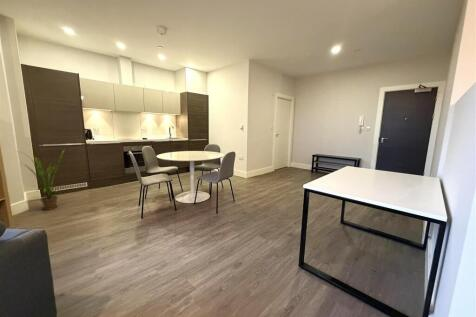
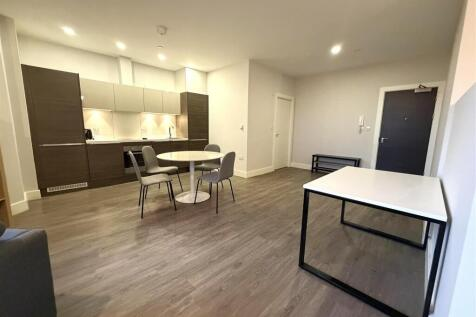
- house plant [15,149,66,211]
